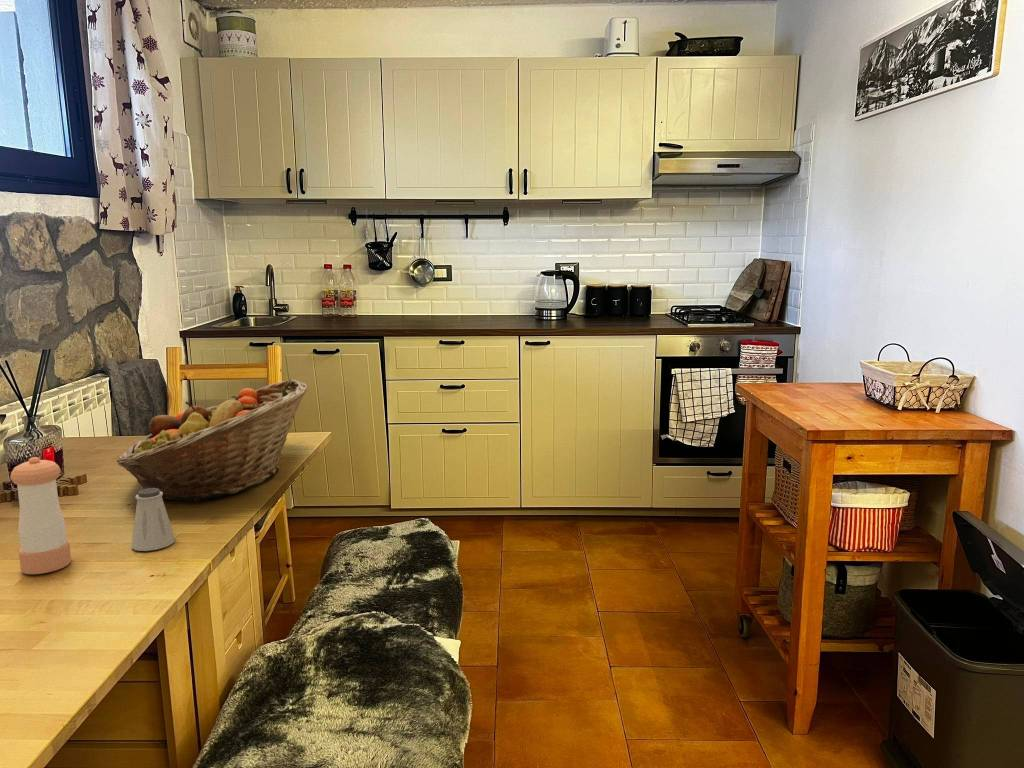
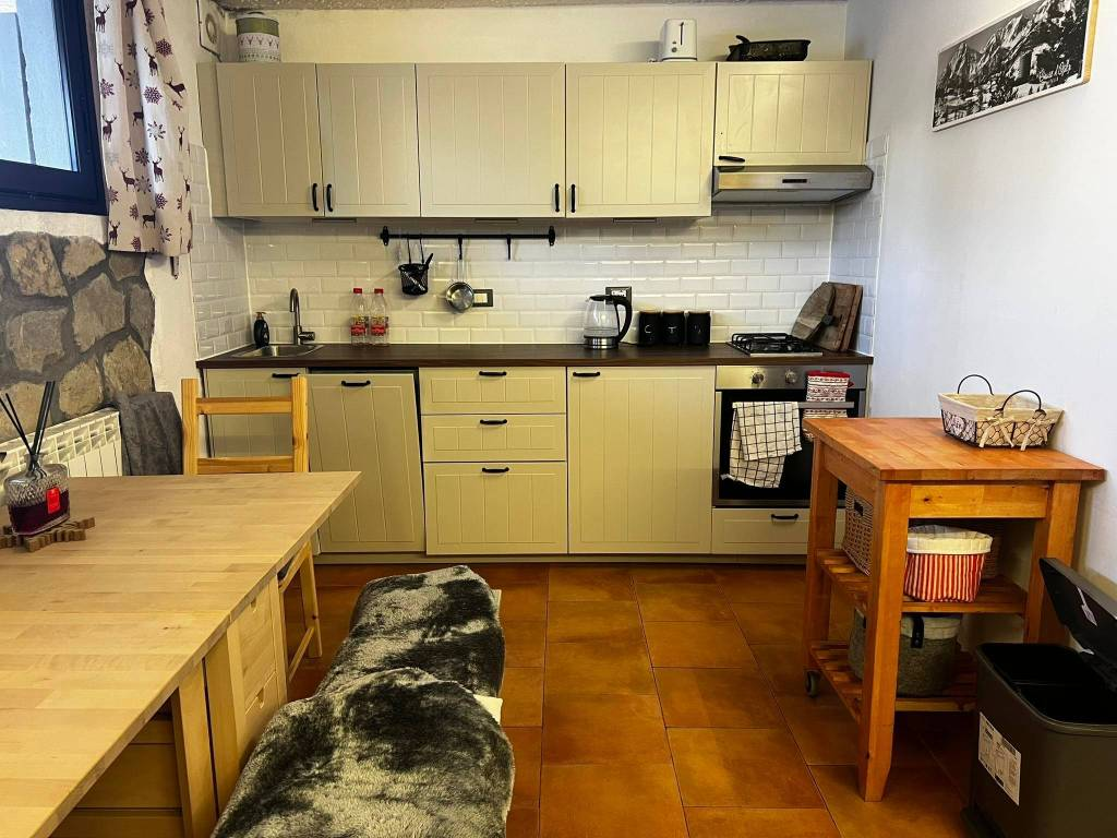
- pepper shaker [9,456,72,575]
- saltshaker [130,488,176,552]
- fruit basket [116,378,308,503]
